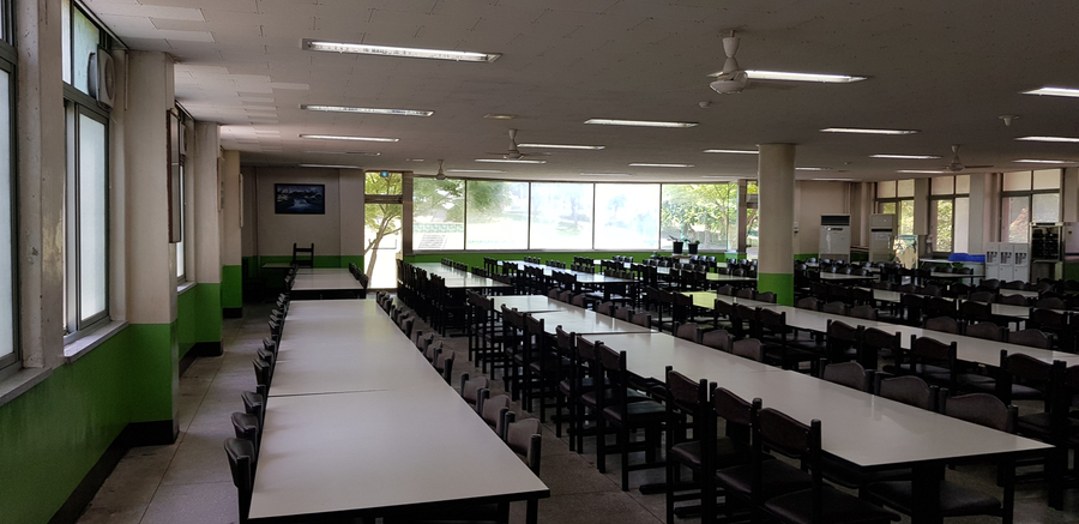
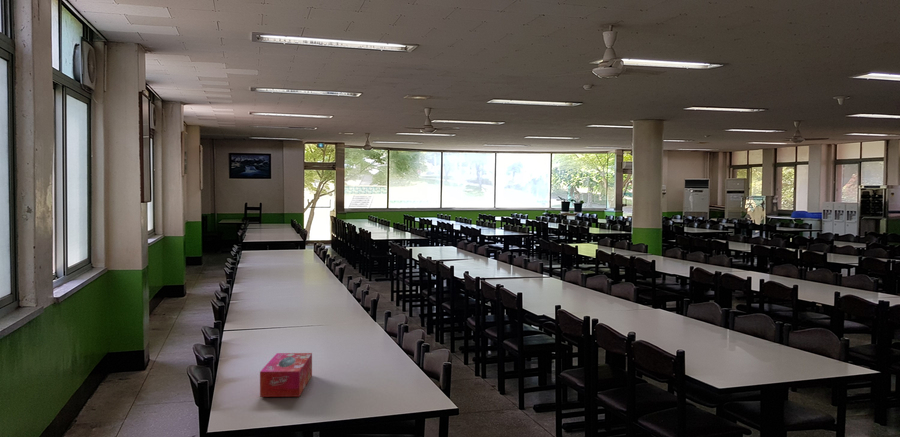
+ tissue box [259,352,313,398]
